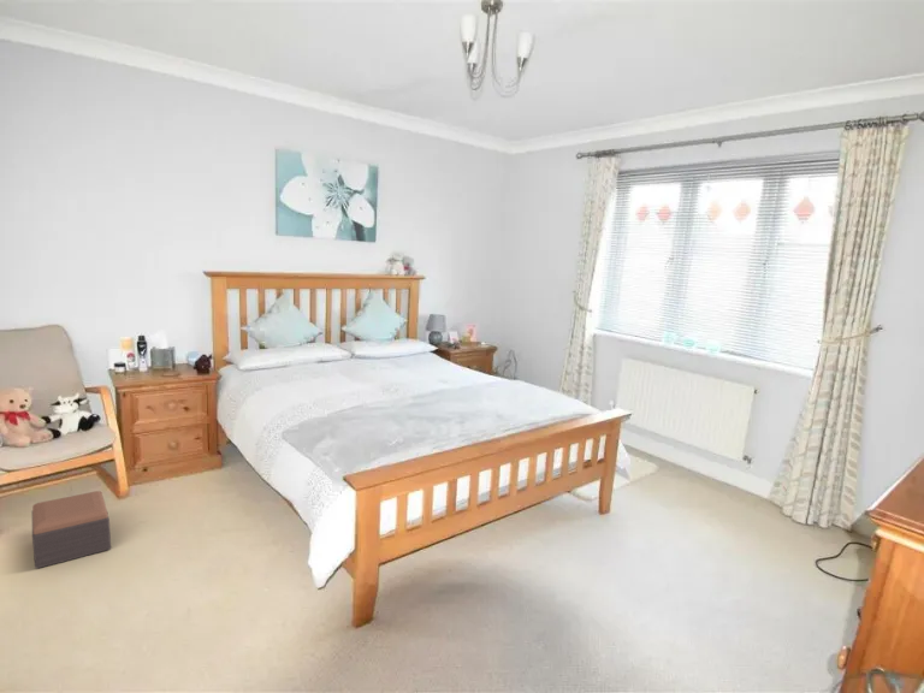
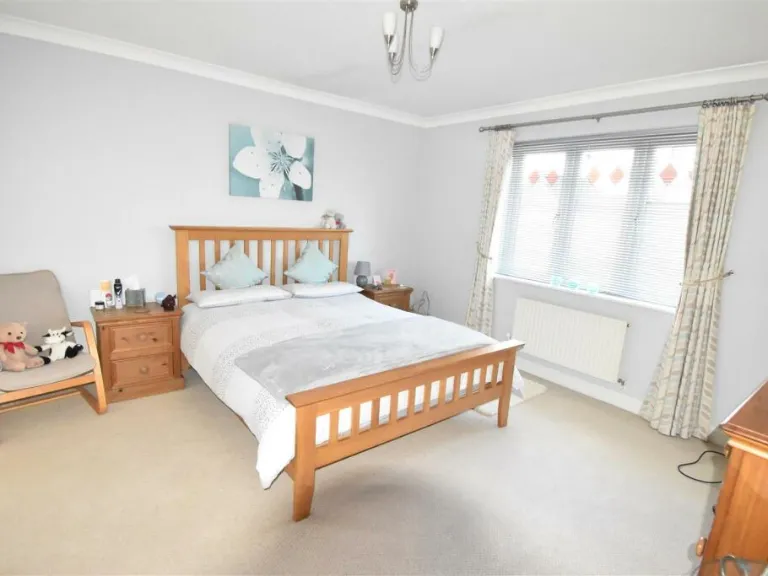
- footstool [31,490,112,570]
